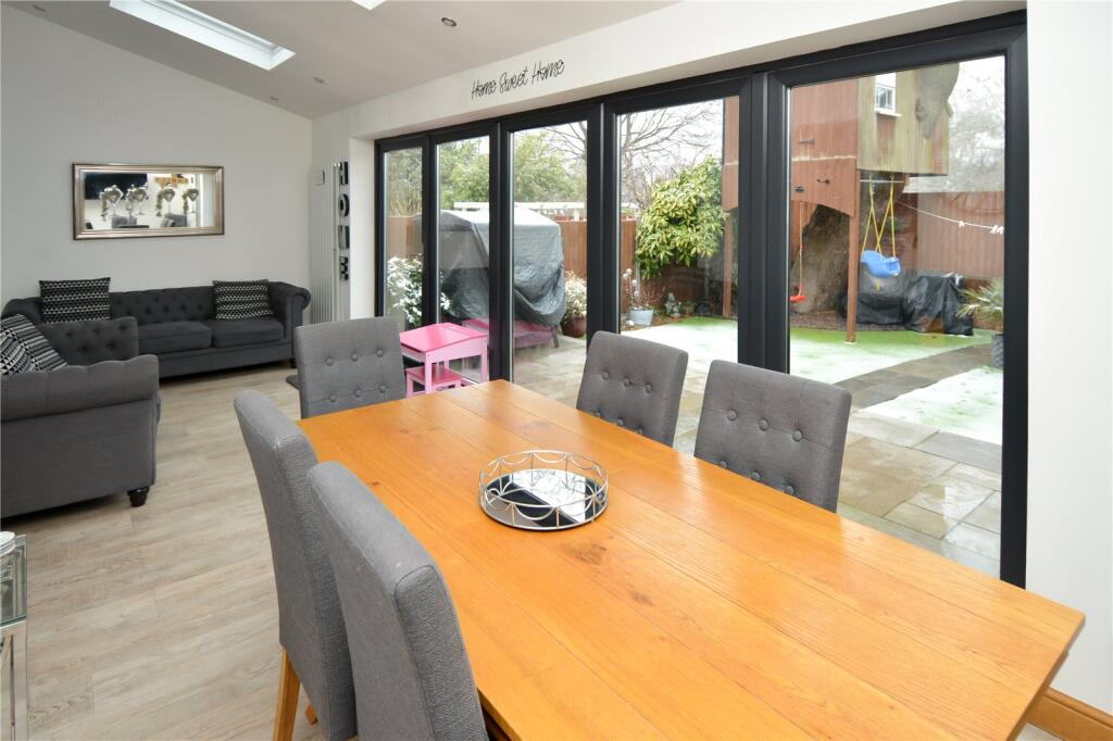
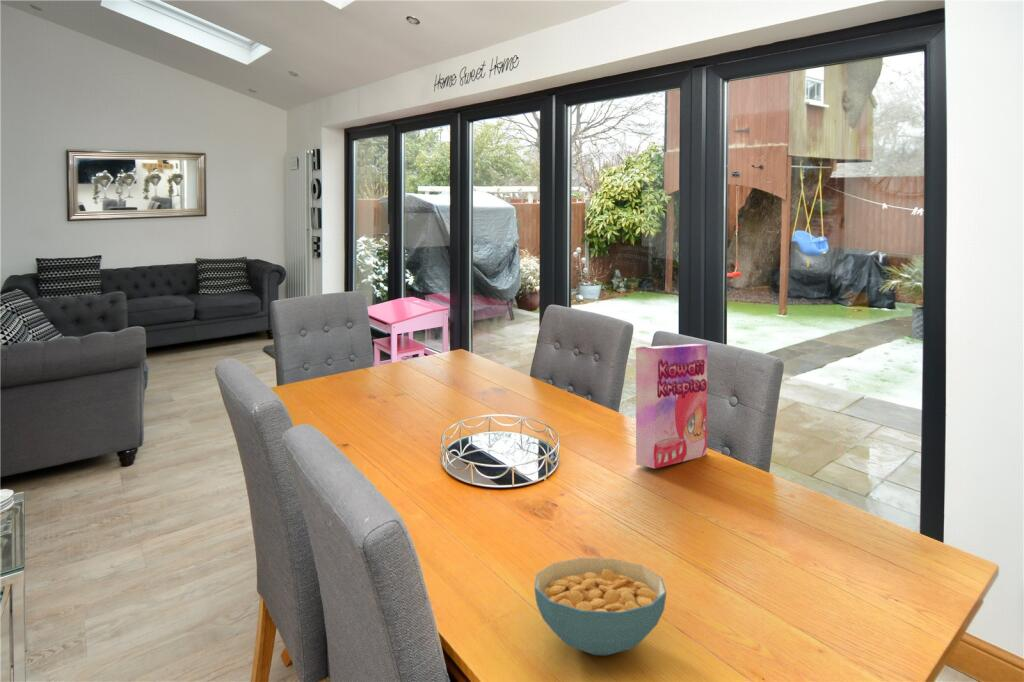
+ cereal bowl [533,557,667,657]
+ cereal box [635,343,708,469]
